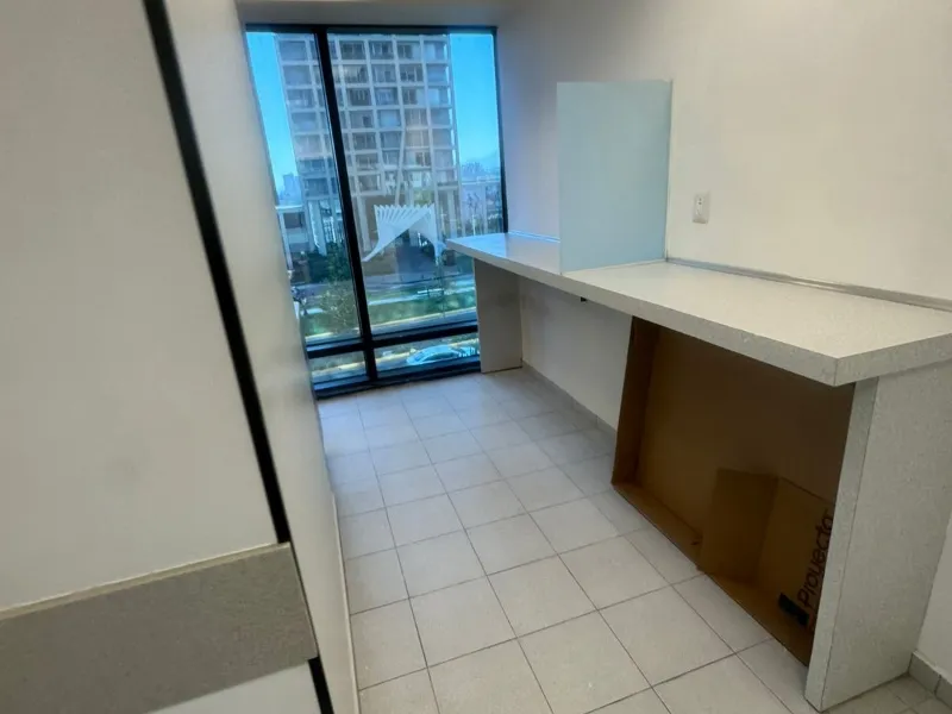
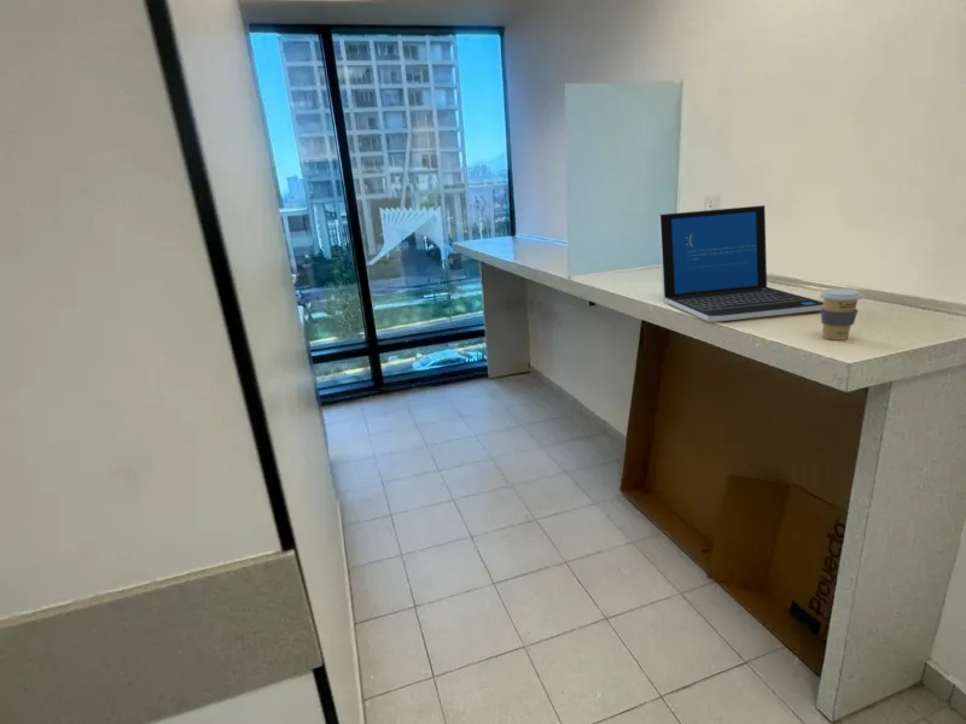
+ laptop [657,204,824,322]
+ coffee cup [819,287,863,341]
